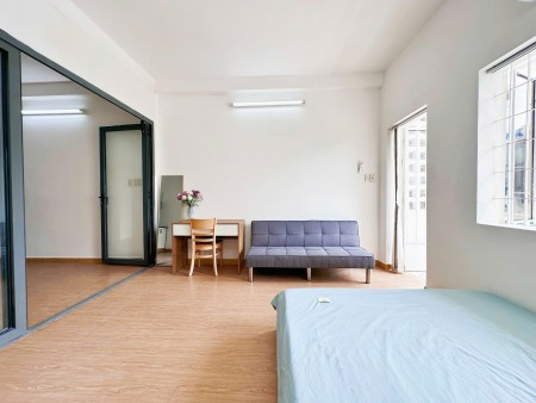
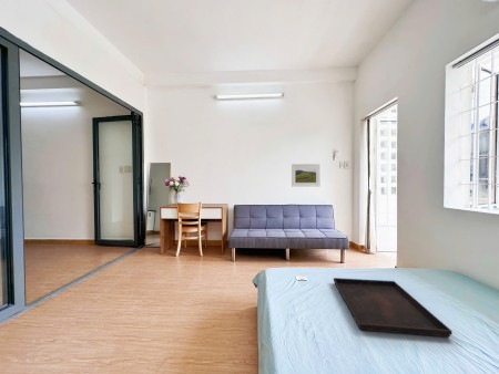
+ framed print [291,163,322,188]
+ serving tray [333,277,454,339]
